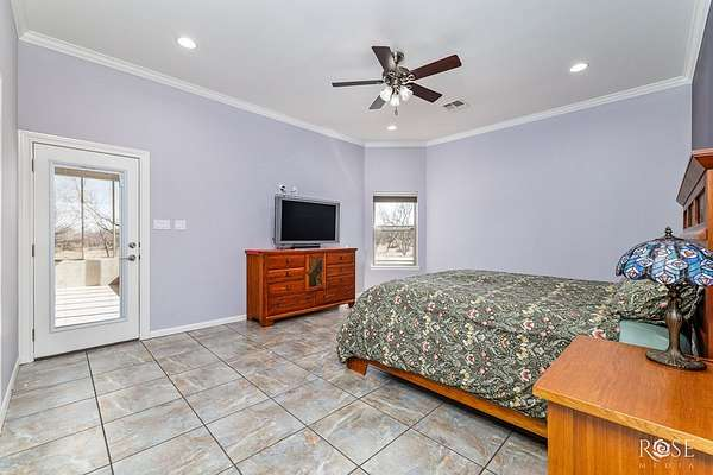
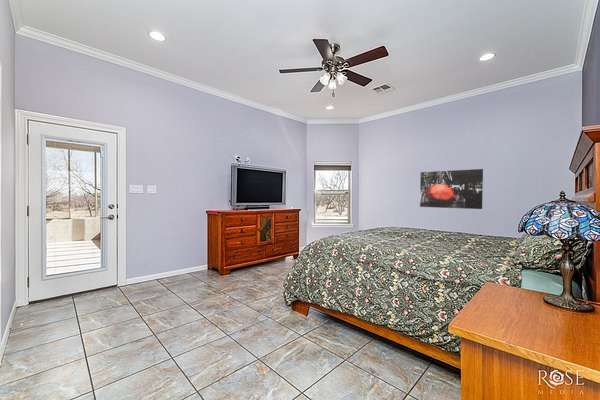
+ wall art [419,168,484,210]
